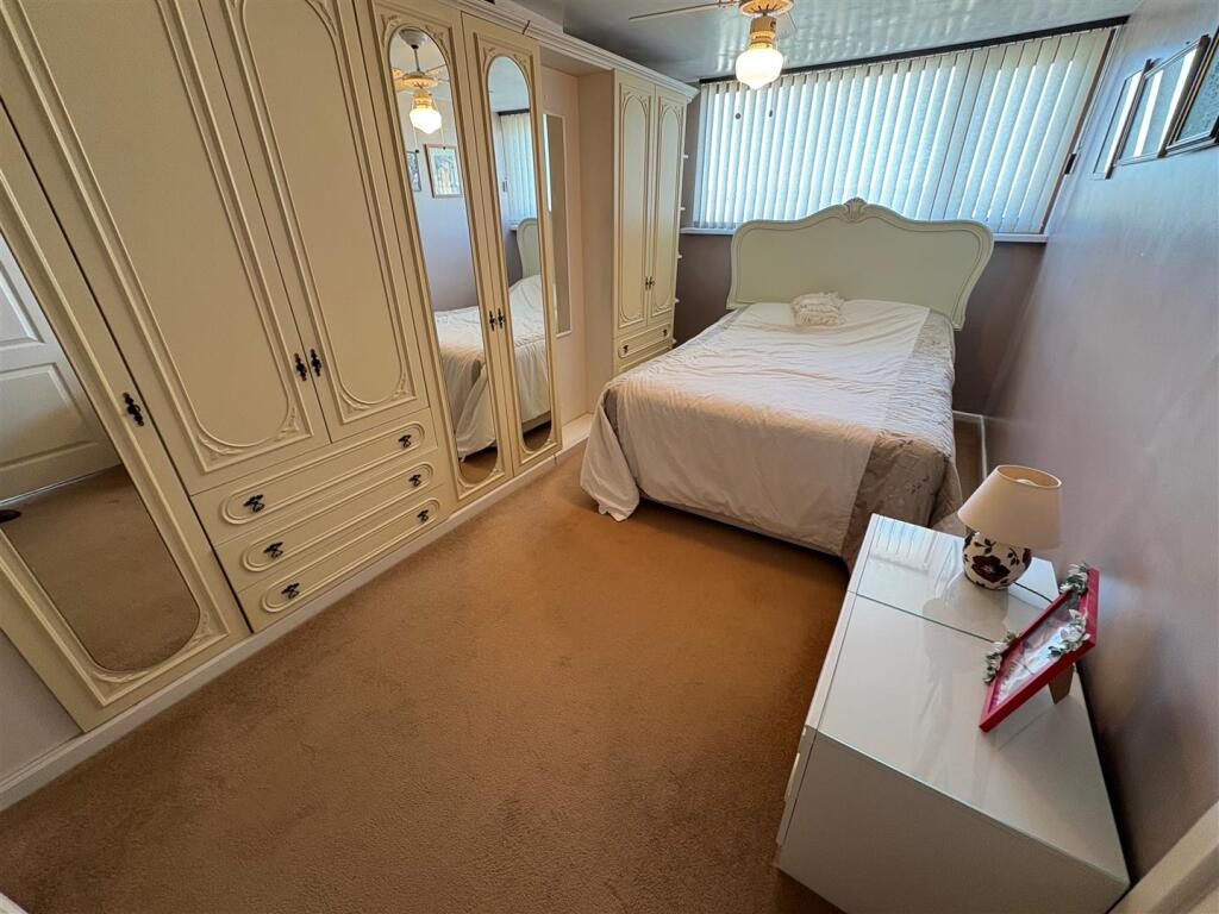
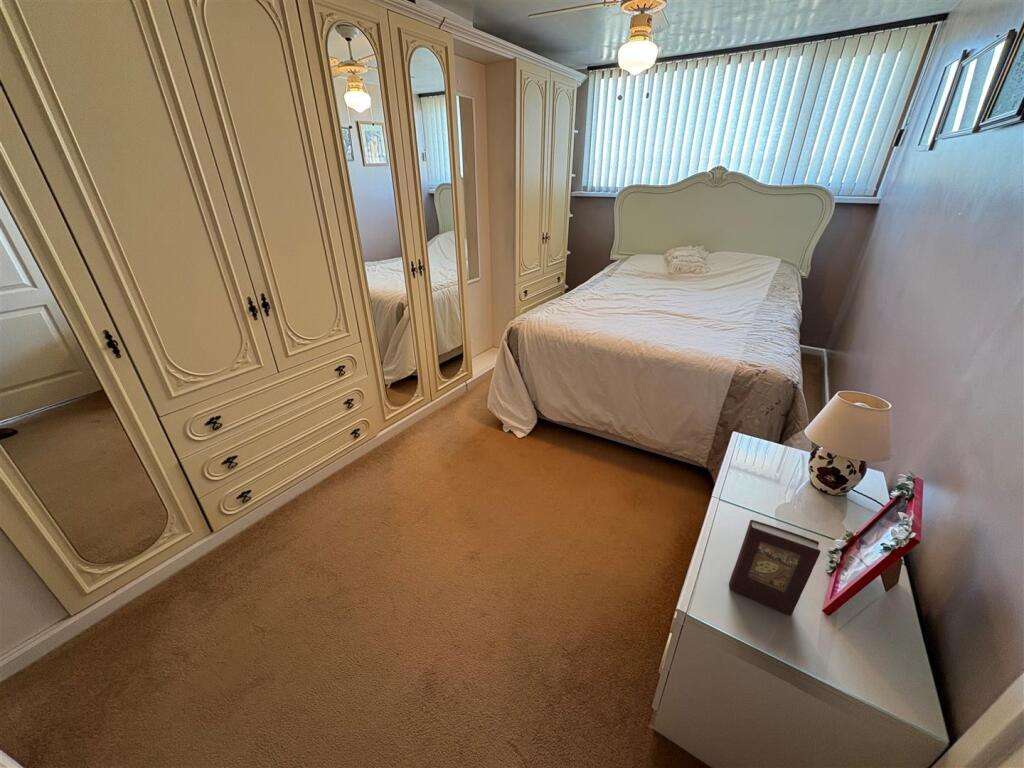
+ book [728,519,821,617]
